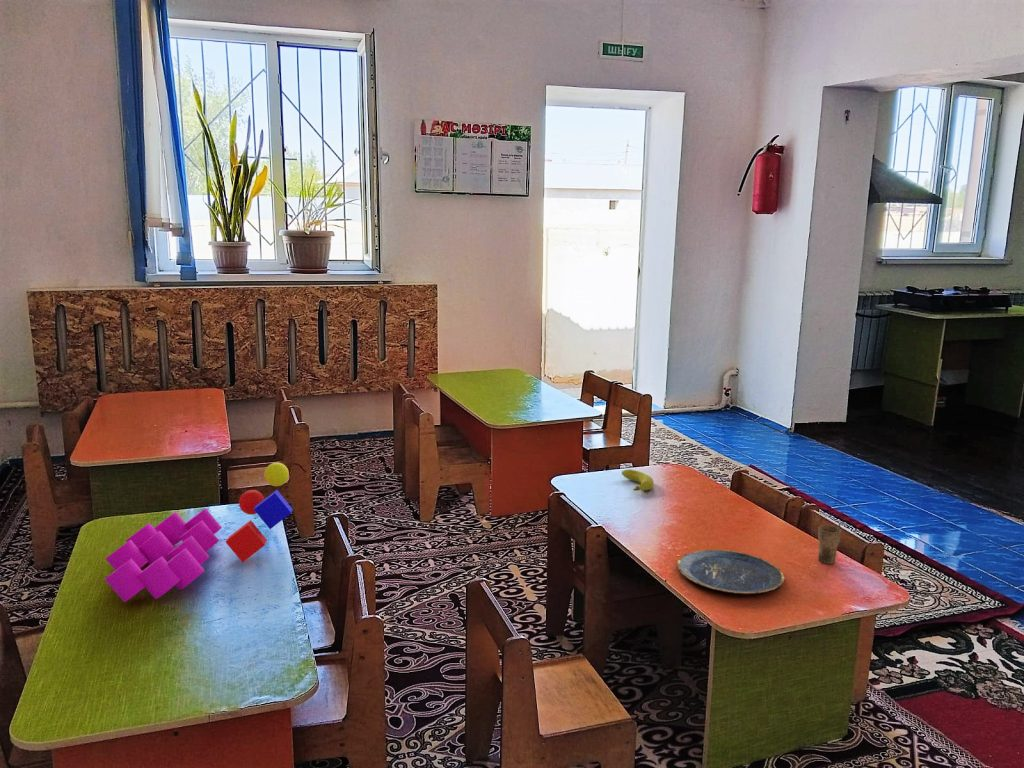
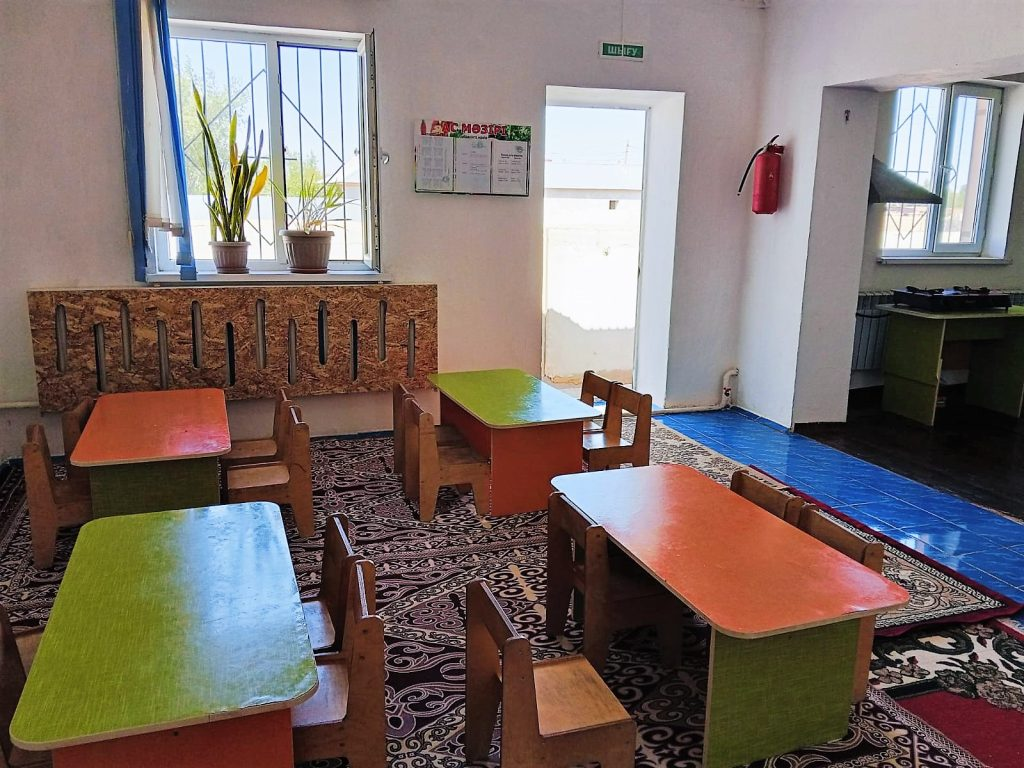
- fruit [621,469,655,492]
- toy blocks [104,462,293,603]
- plate [676,548,785,595]
- cup [817,523,842,565]
